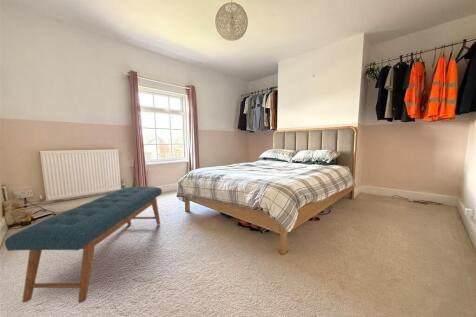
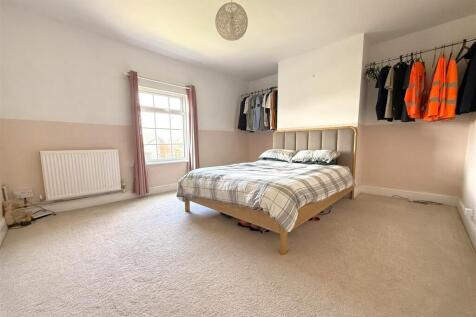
- bench [4,186,163,304]
